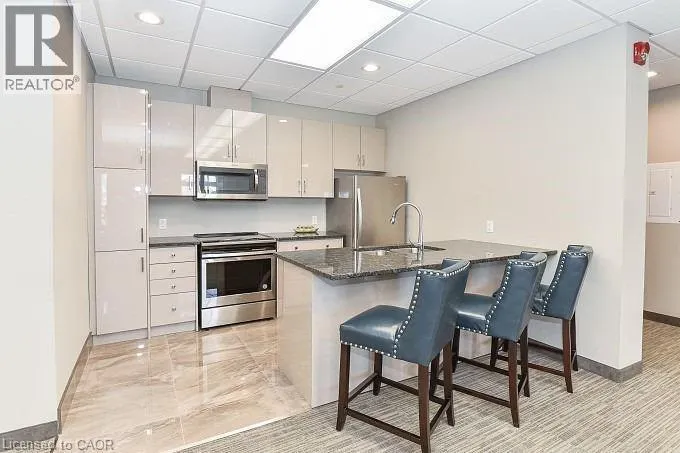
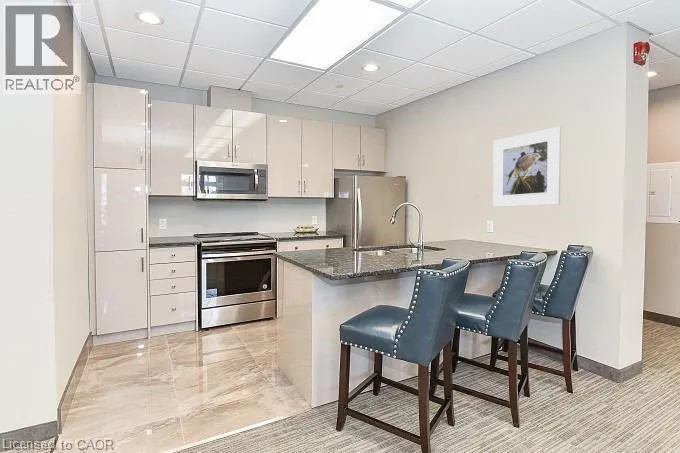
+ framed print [492,126,562,208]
